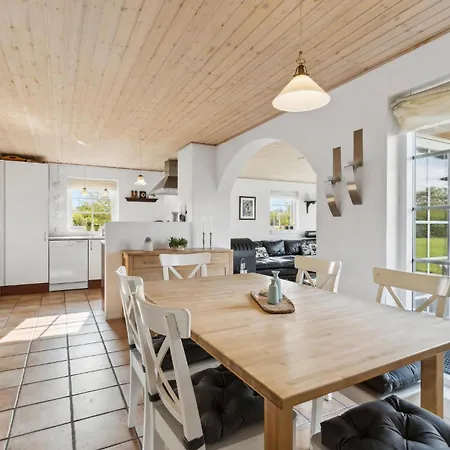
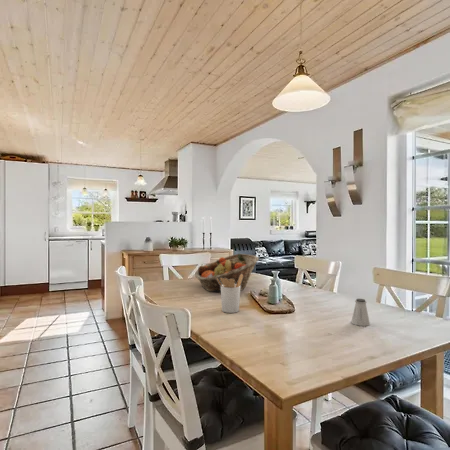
+ fruit basket [194,253,260,294]
+ utensil holder [217,274,243,314]
+ saltshaker [350,298,371,327]
